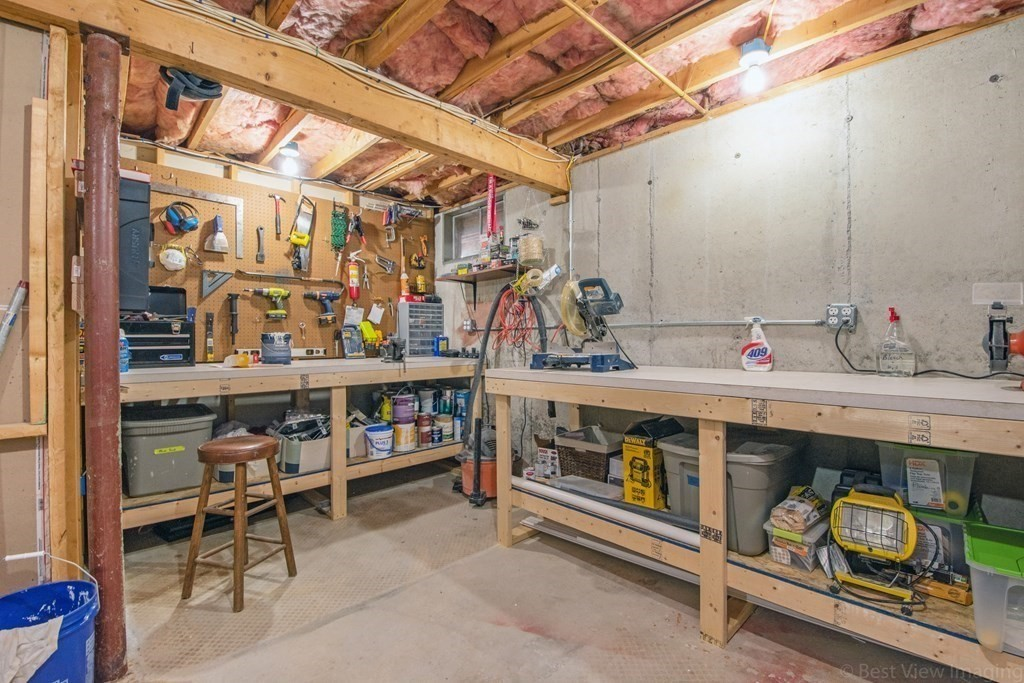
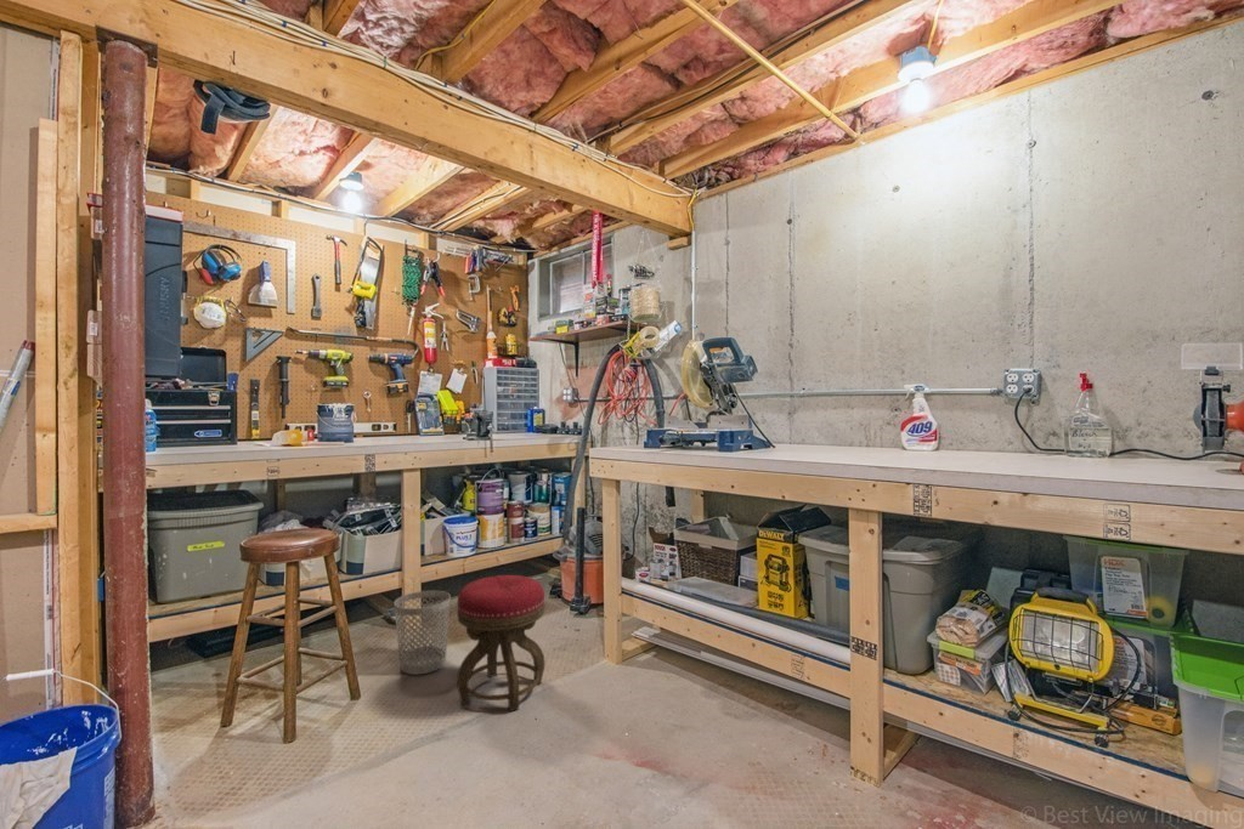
+ stool [456,574,547,712]
+ wastebasket [394,590,452,676]
